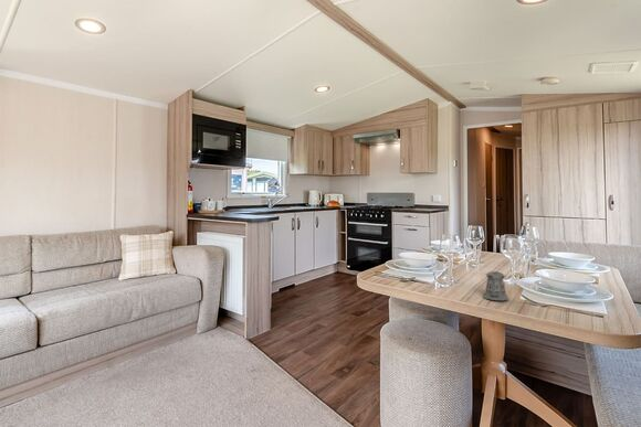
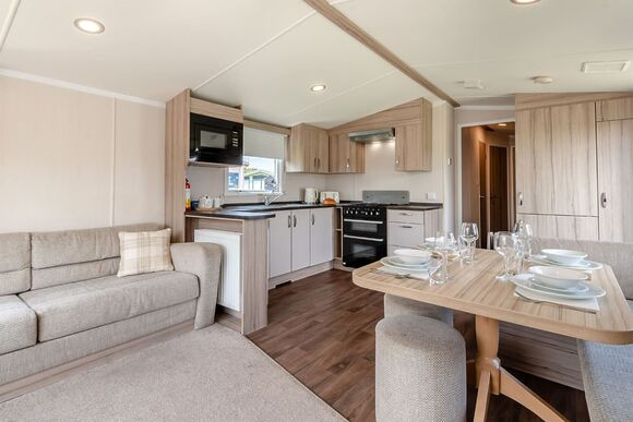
- pepper shaker [482,270,509,301]
